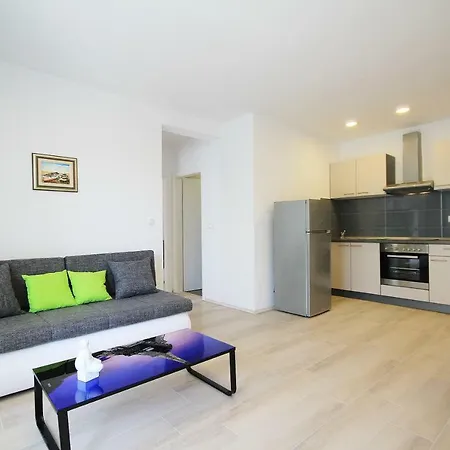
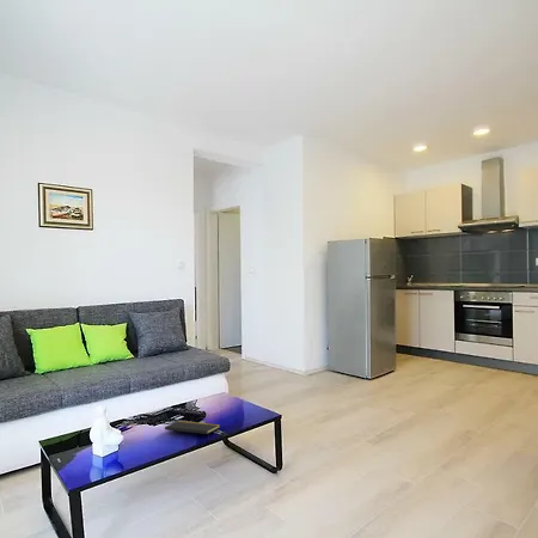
+ notepad [164,420,221,441]
